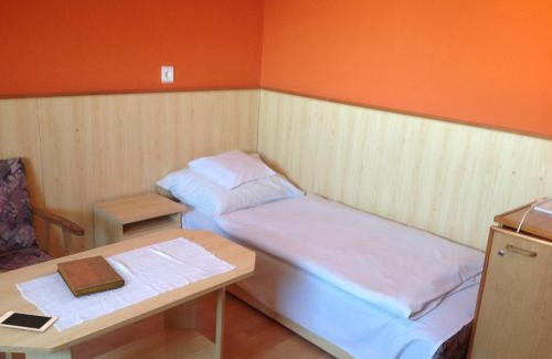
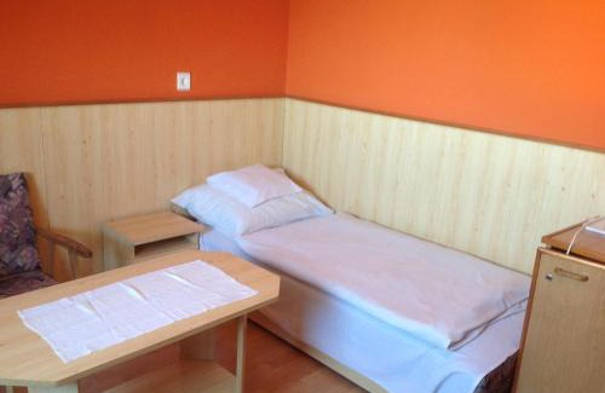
- cell phone [0,310,59,334]
- notebook [55,254,126,298]
